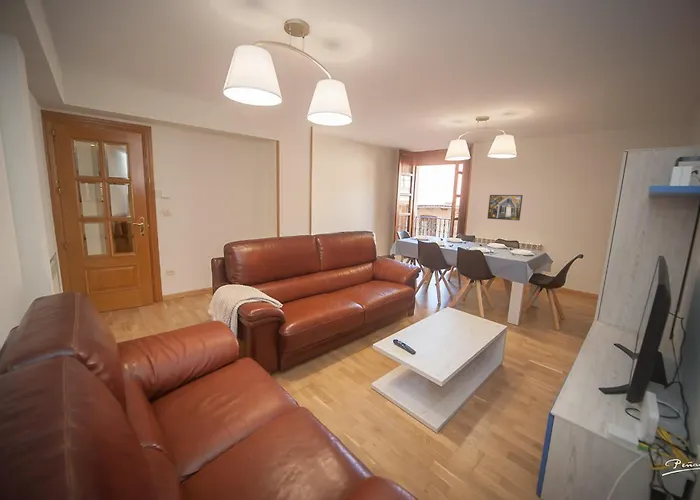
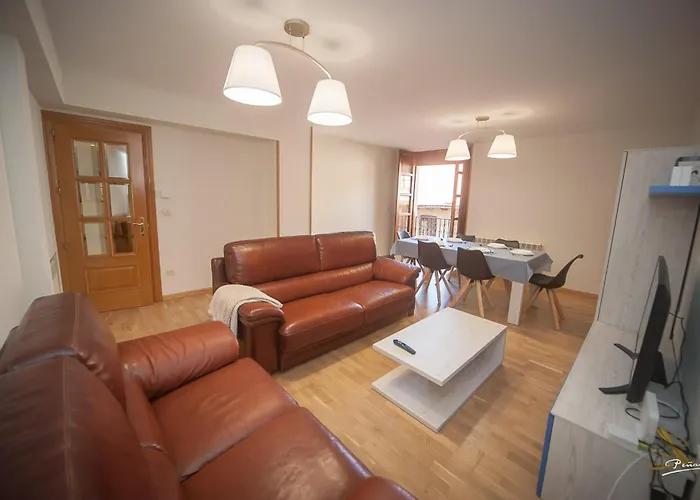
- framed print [487,194,524,221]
